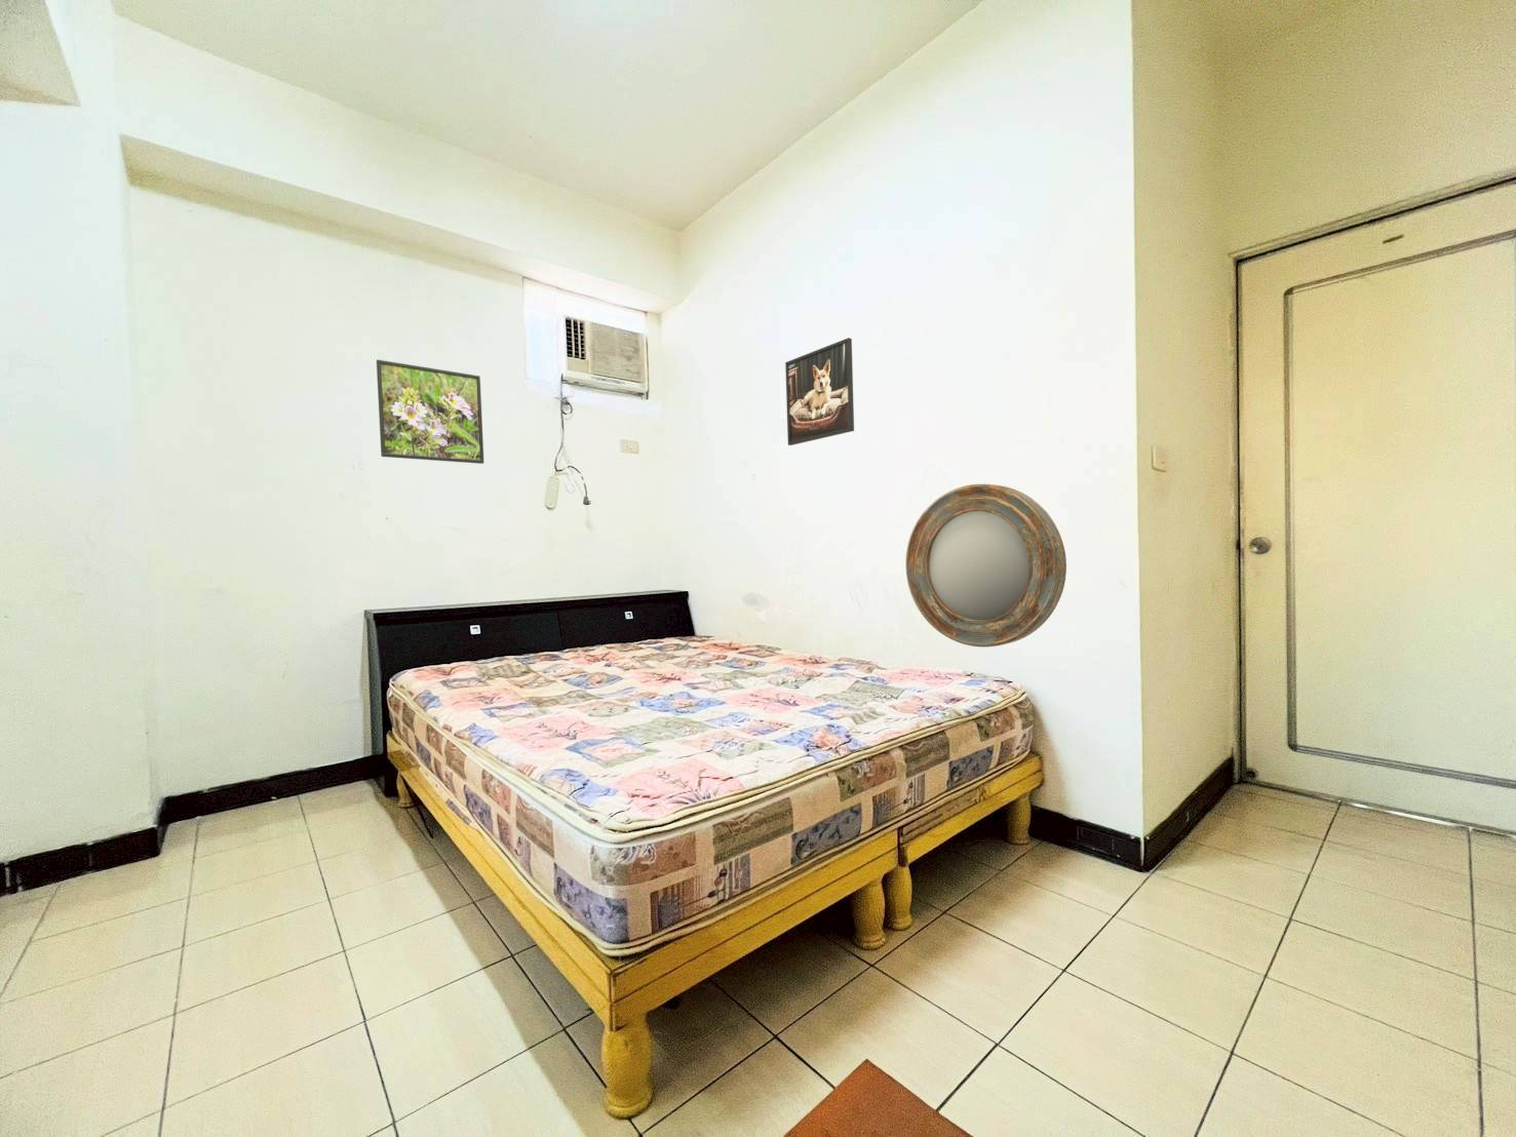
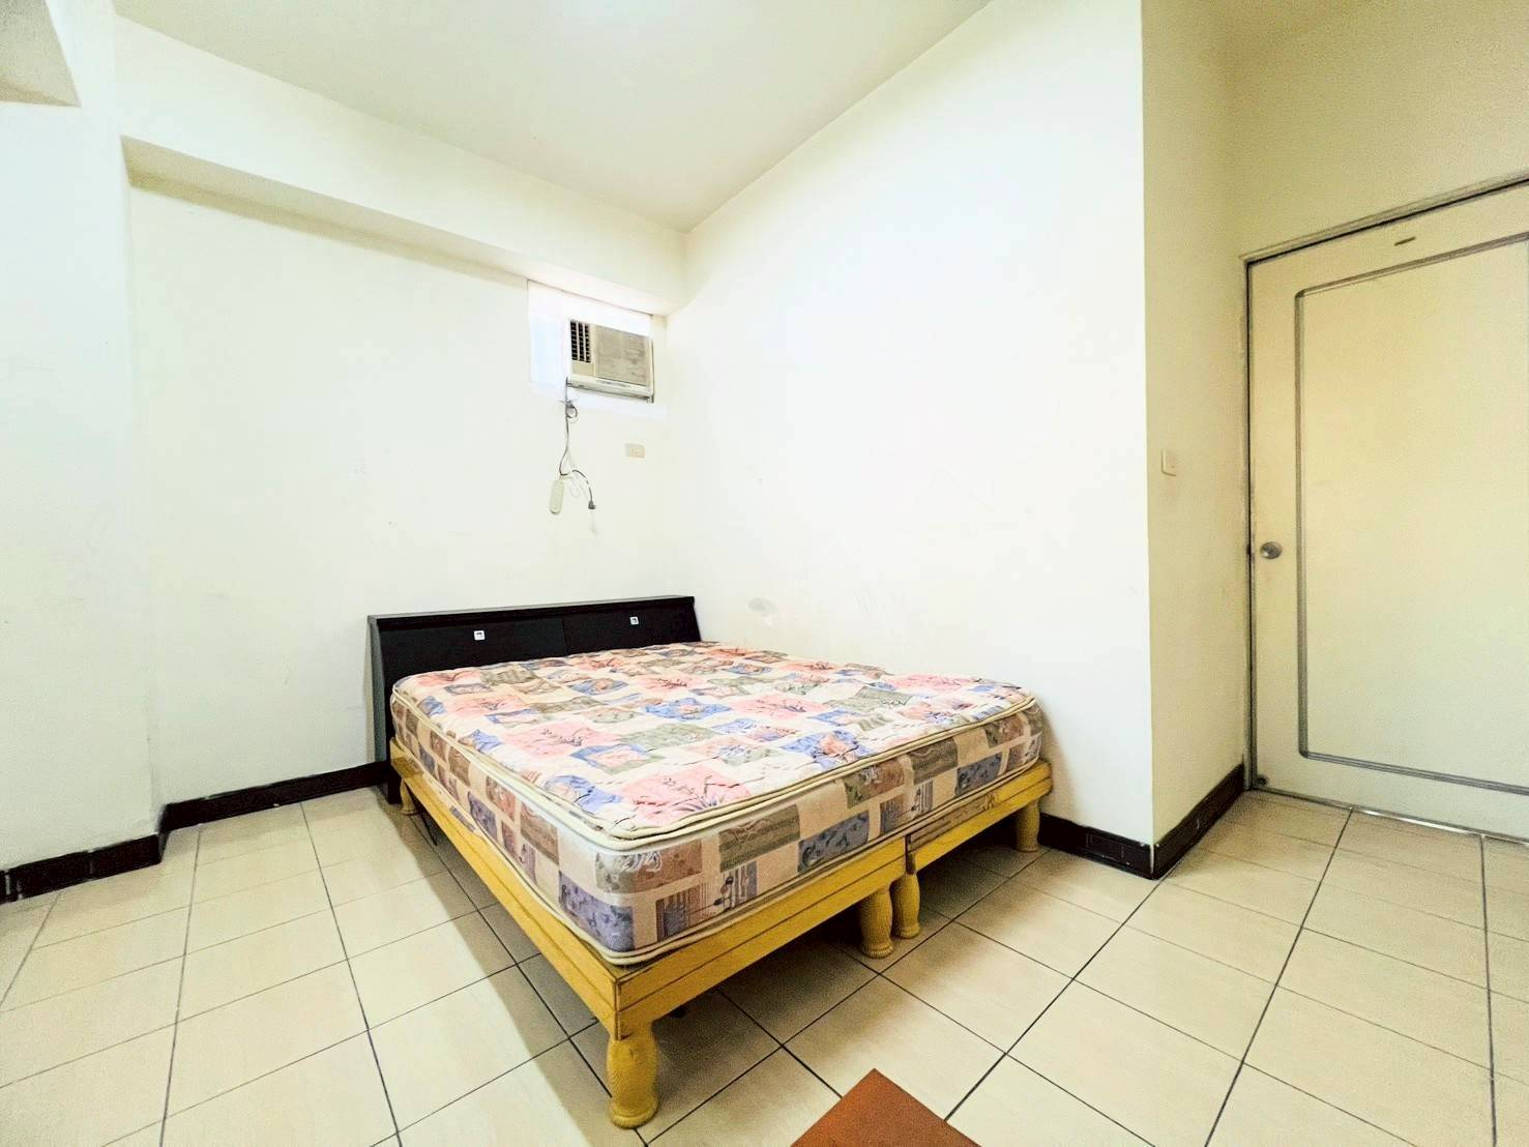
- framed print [784,337,855,447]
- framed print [375,359,485,465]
- home mirror [906,484,1068,649]
